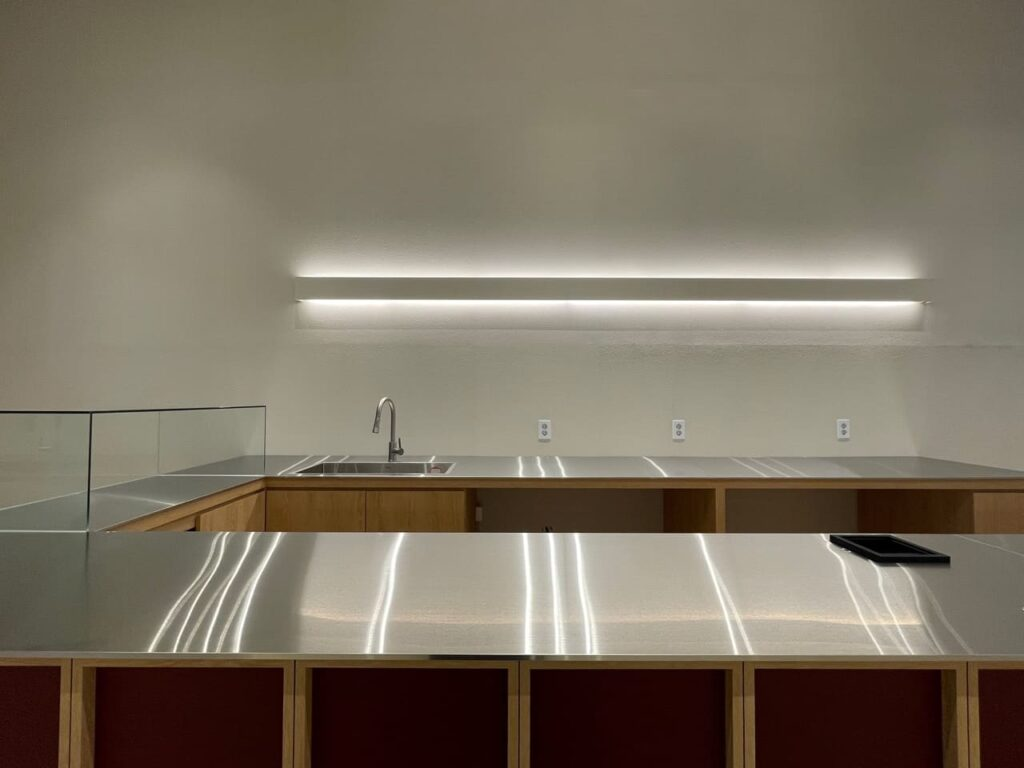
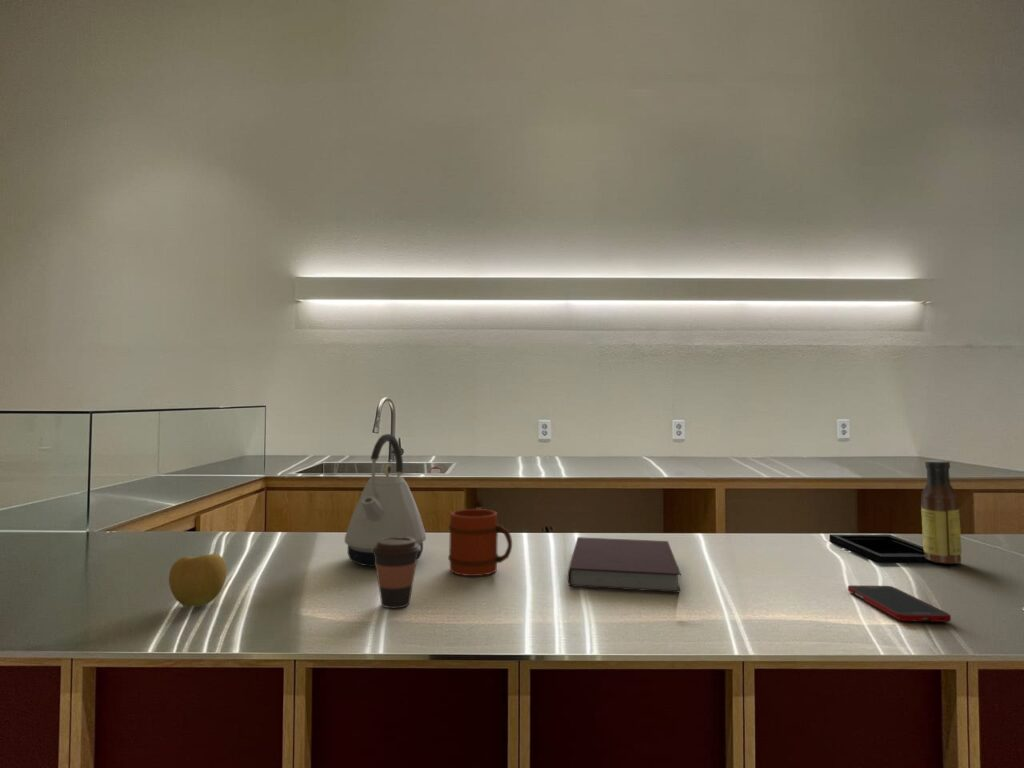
+ sauce bottle [920,459,963,565]
+ apple [168,553,228,608]
+ kettle [344,433,427,568]
+ notebook [567,536,682,593]
+ coffee cup [371,537,421,609]
+ cell phone [847,584,952,623]
+ mug [447,508,513,577]
